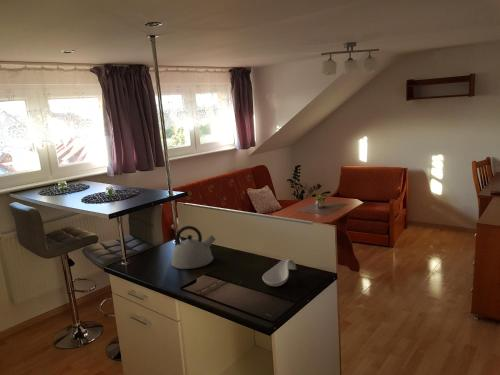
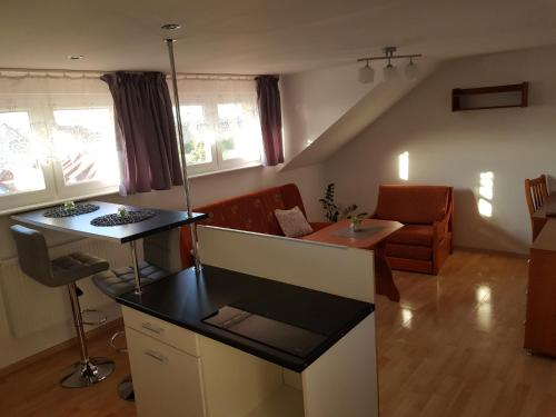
- kettle [170,225,217,270]
- spoon rest [261,258,297,287]
